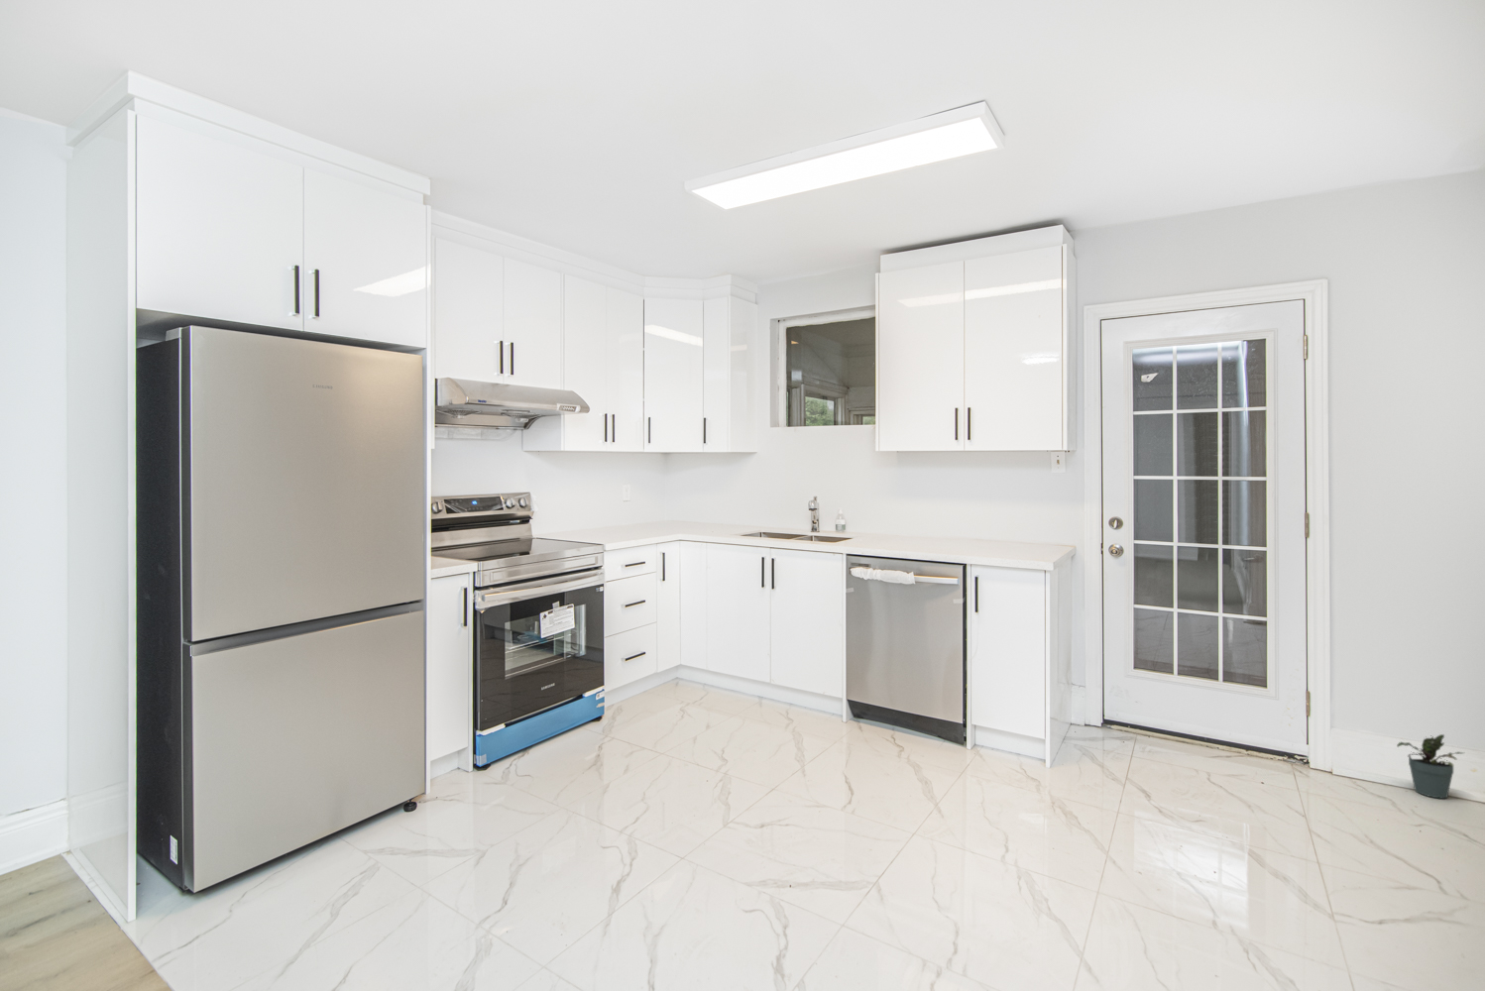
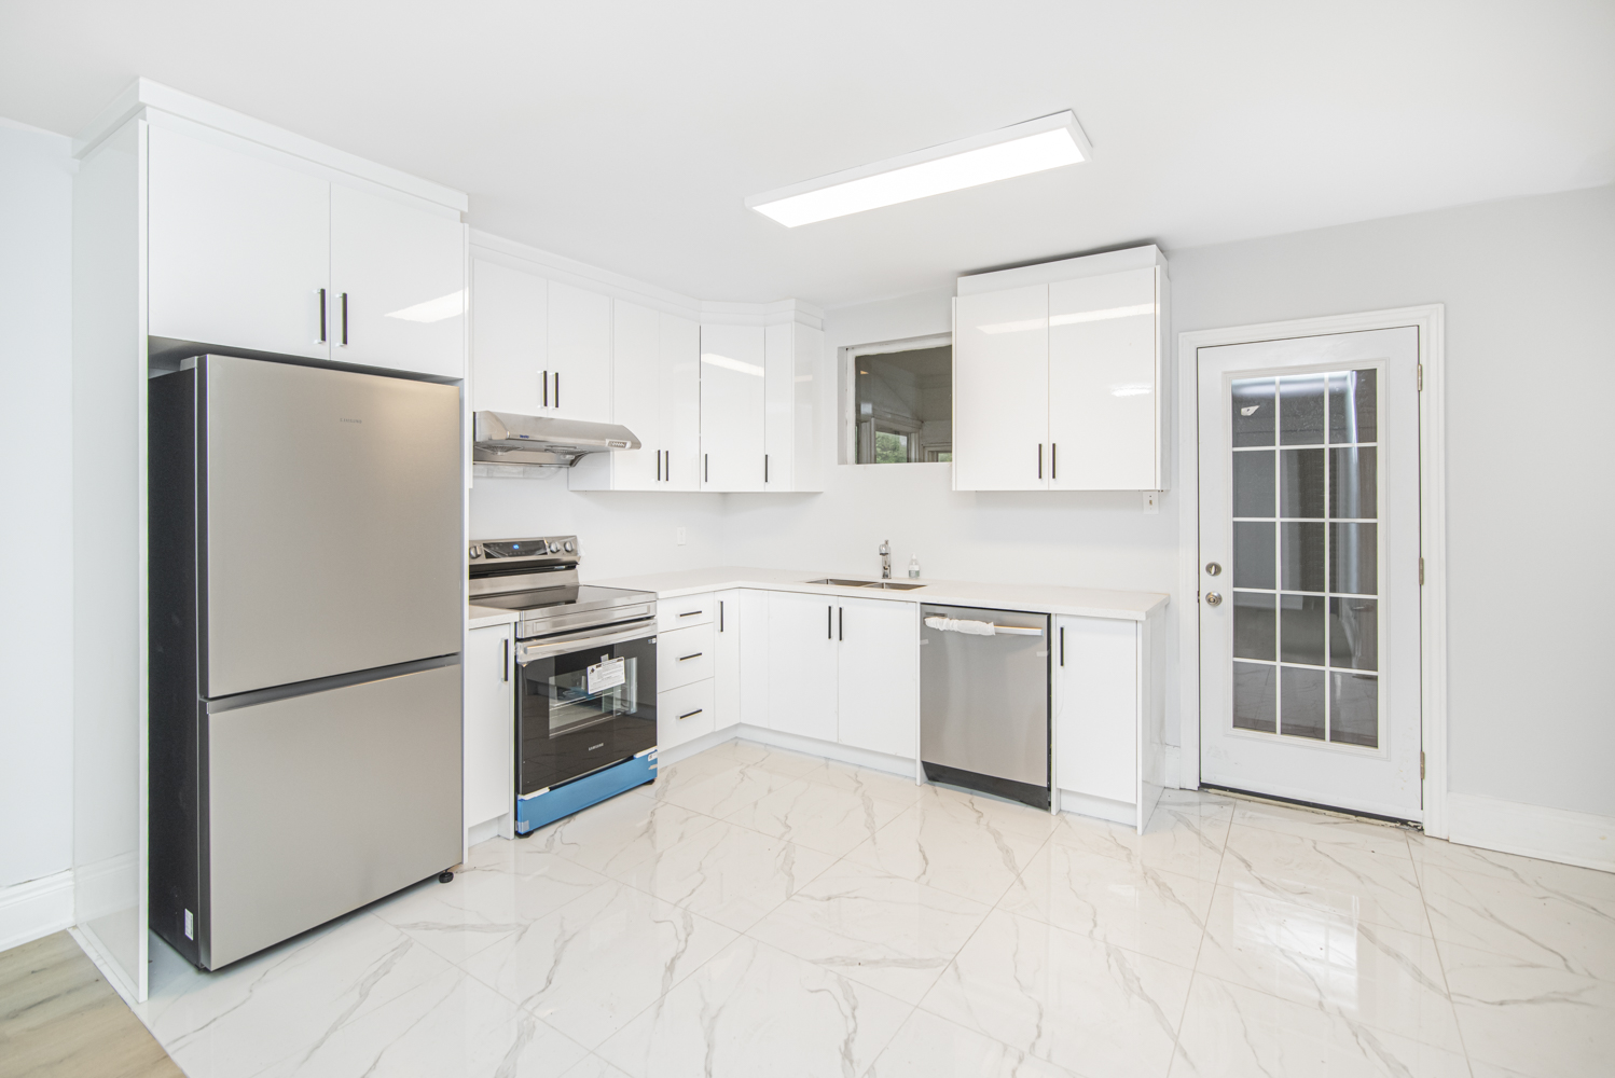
- potted plant [1395,733,1465,800]
